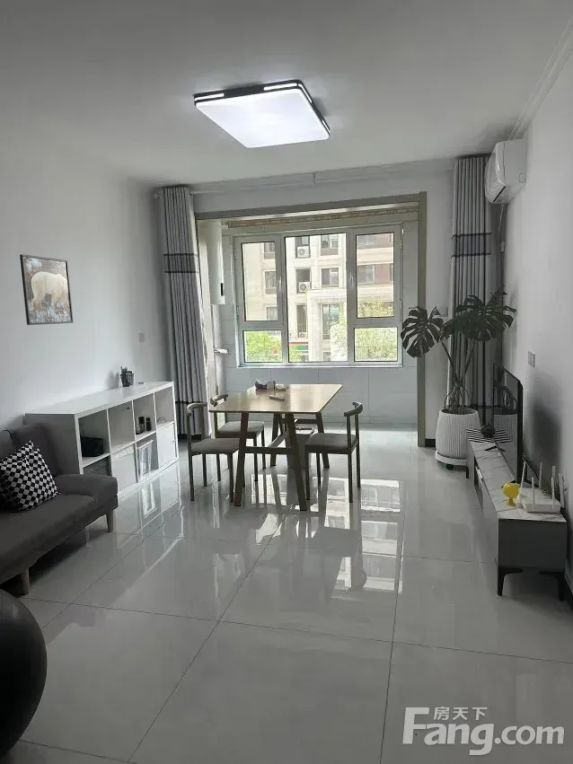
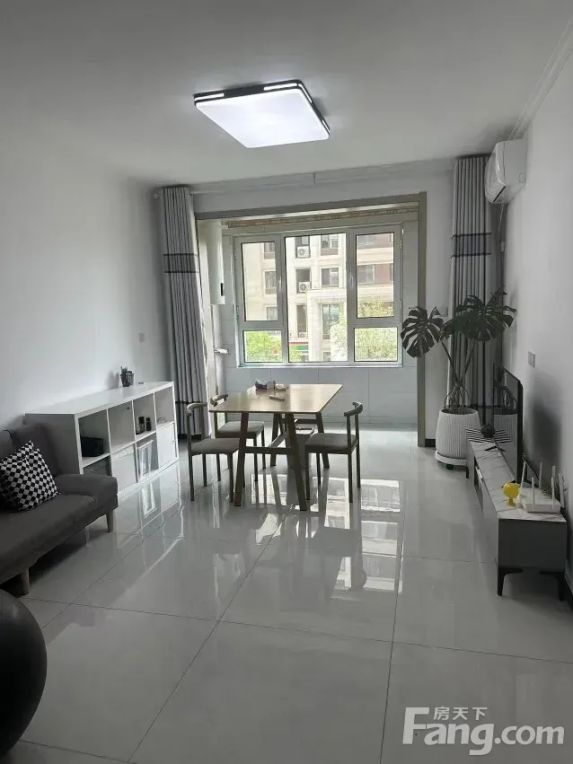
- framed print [19,253,74,326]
